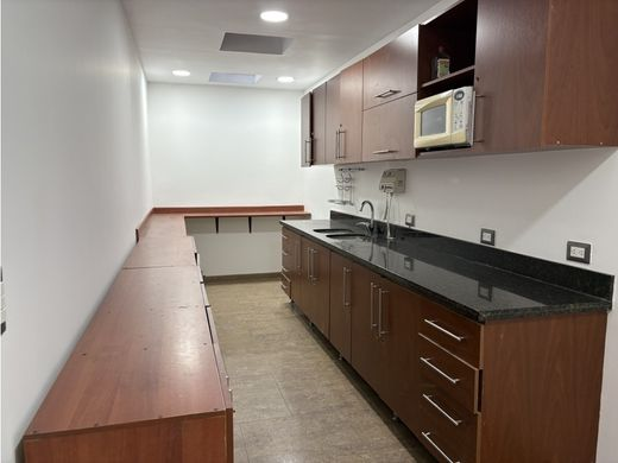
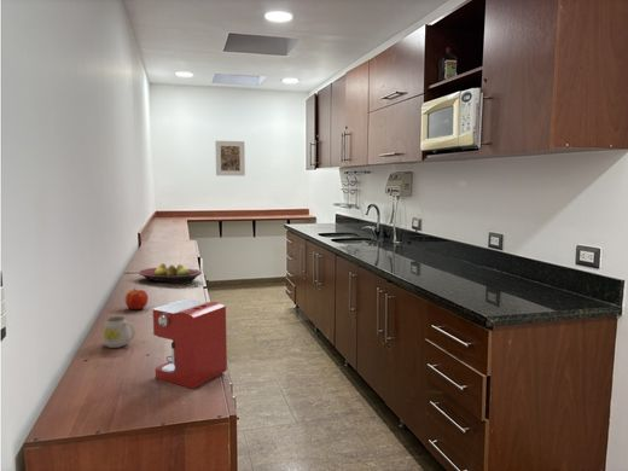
+ fruit bowl [138,262,203,285]
+ mug [101,315,136,349]
+ apple [124,287,150,310]
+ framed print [214,140,246,178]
+ coffee maker [152,298,228,390]
